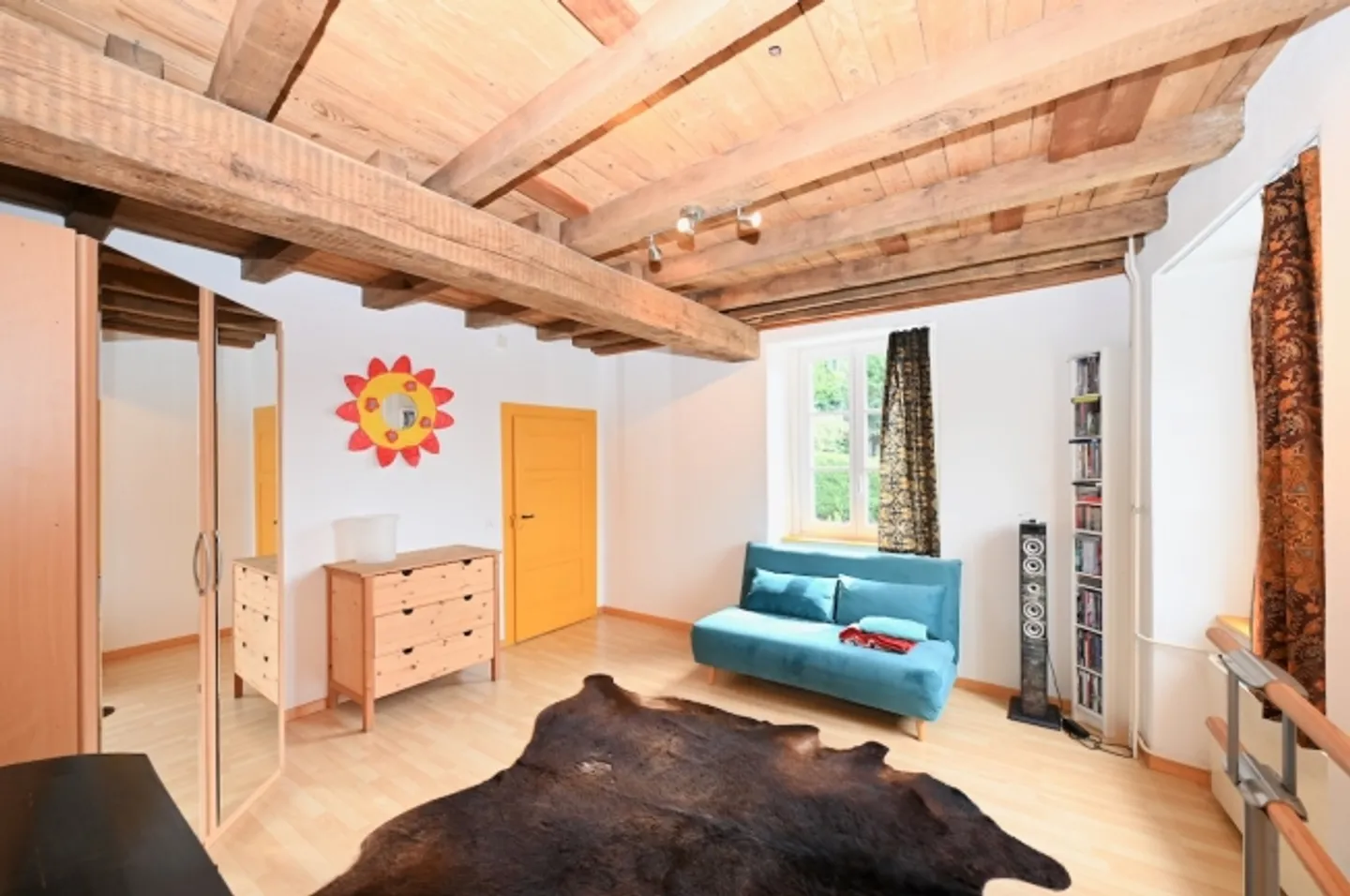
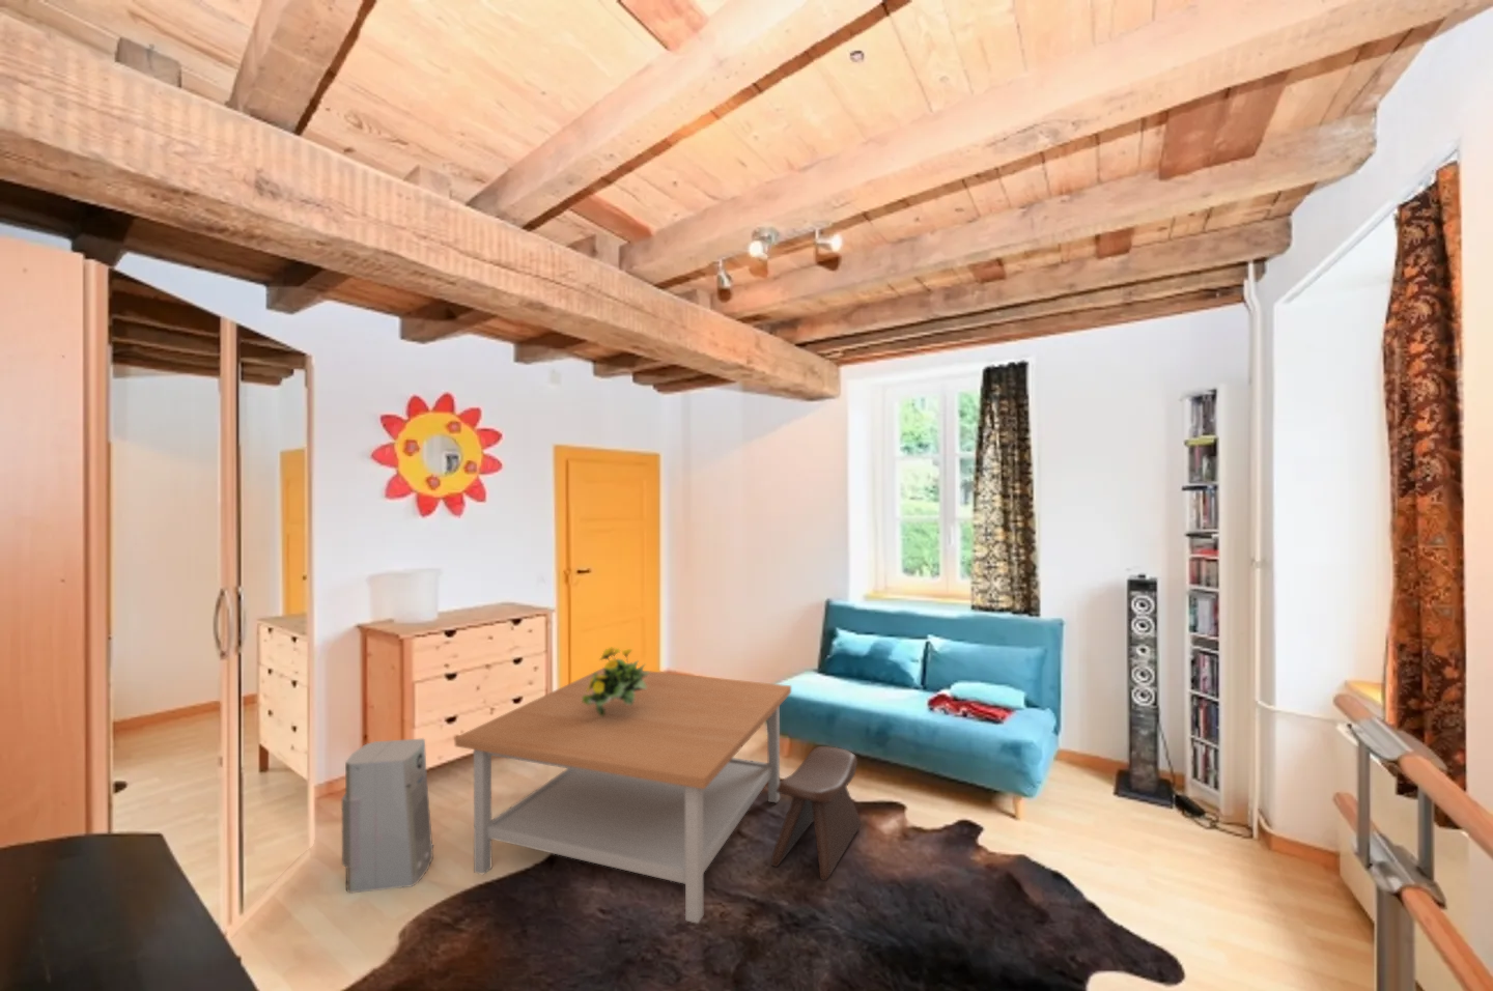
+ air purifier [341,737,435,895]
+ flowering plant [583,647,649,718]
+ stool [771,745,862,882]
+ coffee table [455,667,792,925]
